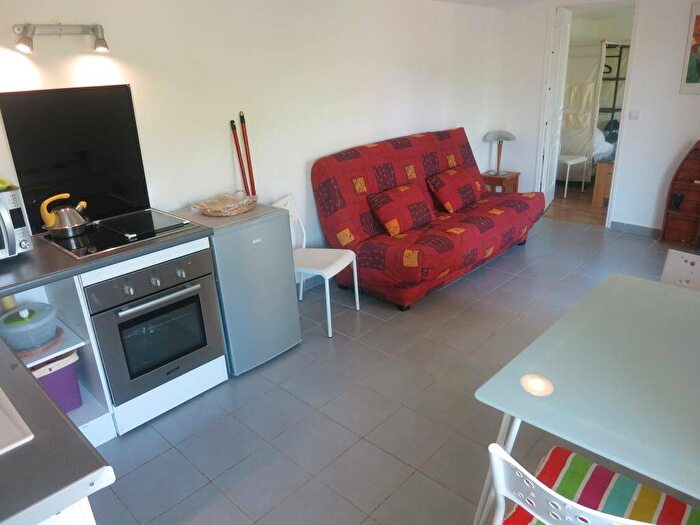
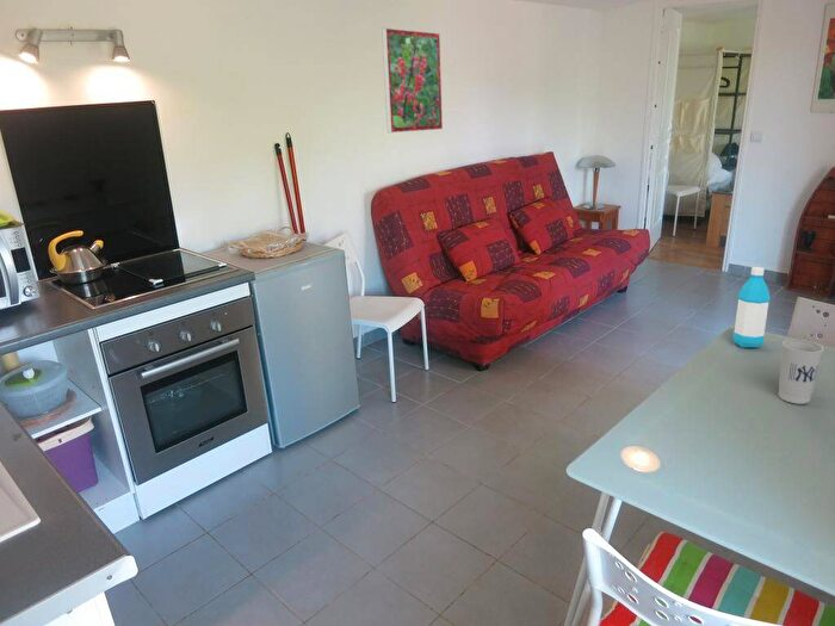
+ cup [777,339,825,405]
+ water bottle [732,266,771,348]
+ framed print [381,26,444,134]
